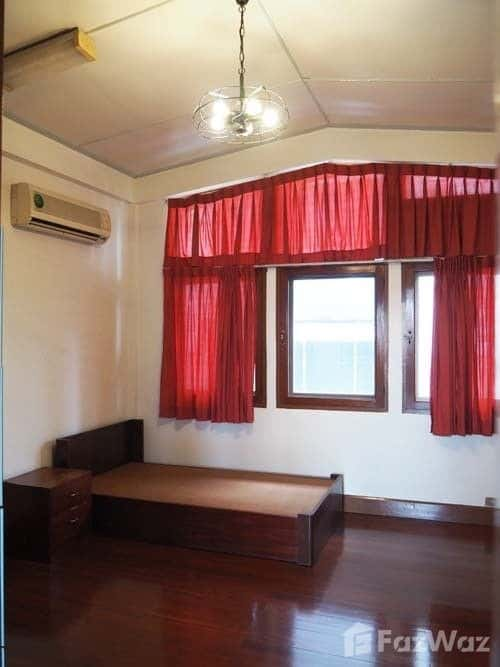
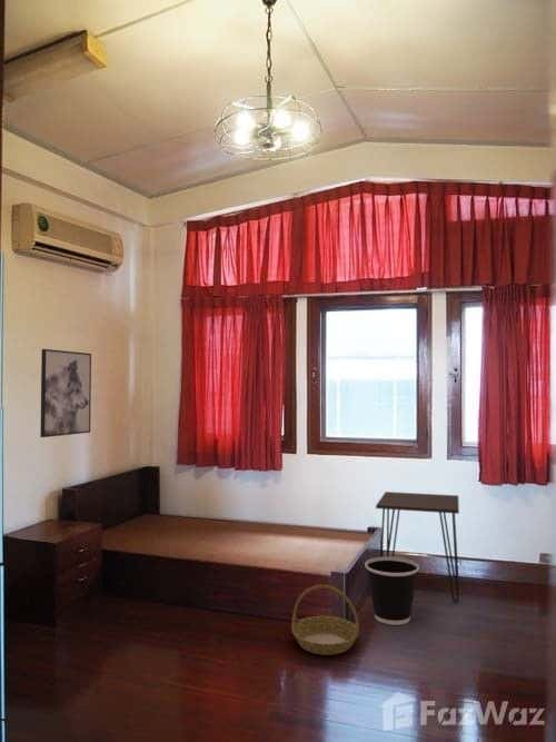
+ wastebasket [364,556,420,626]
+ wall art [39,348,92,438]
+ desk [375,491,460,604]
+ basket [290,584,360,656]
